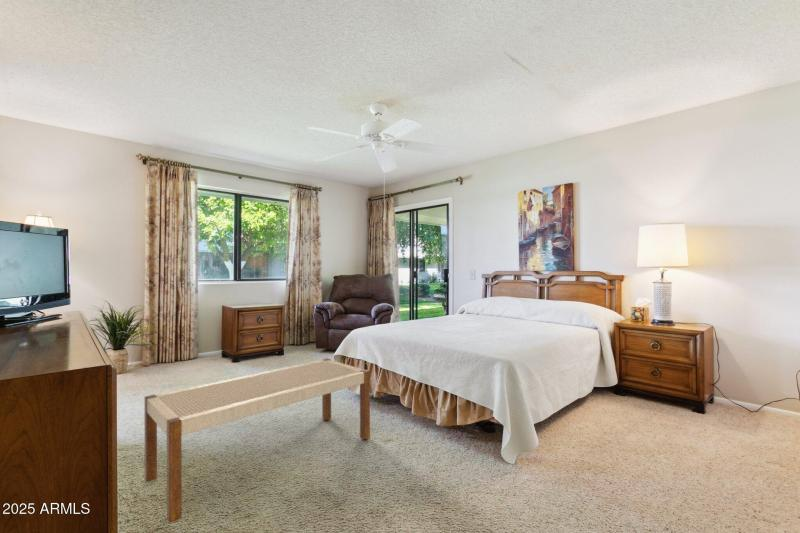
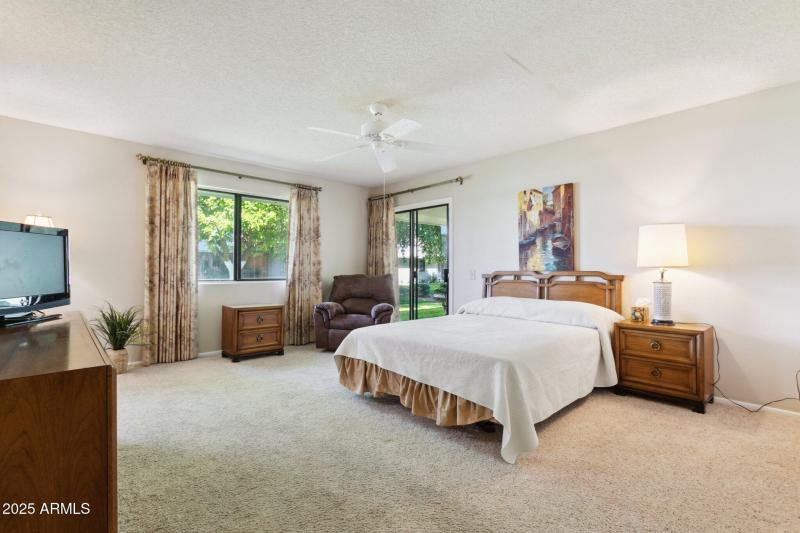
- bench [144,358,371,524]
